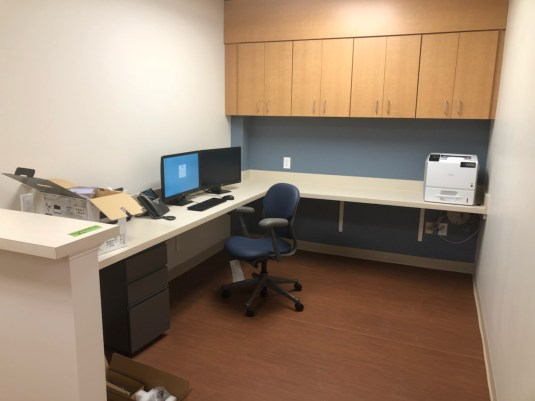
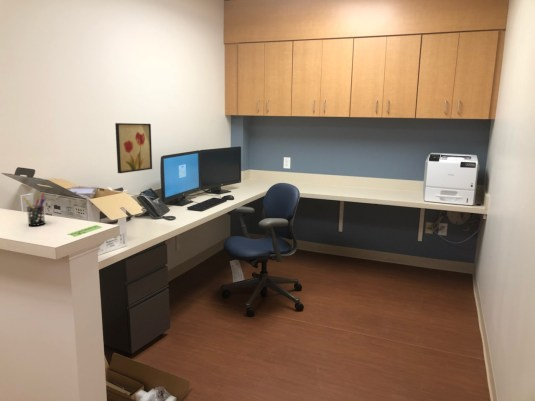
+ pen holder [22,193,46,227]
+ wall art [114,122,153,174]
